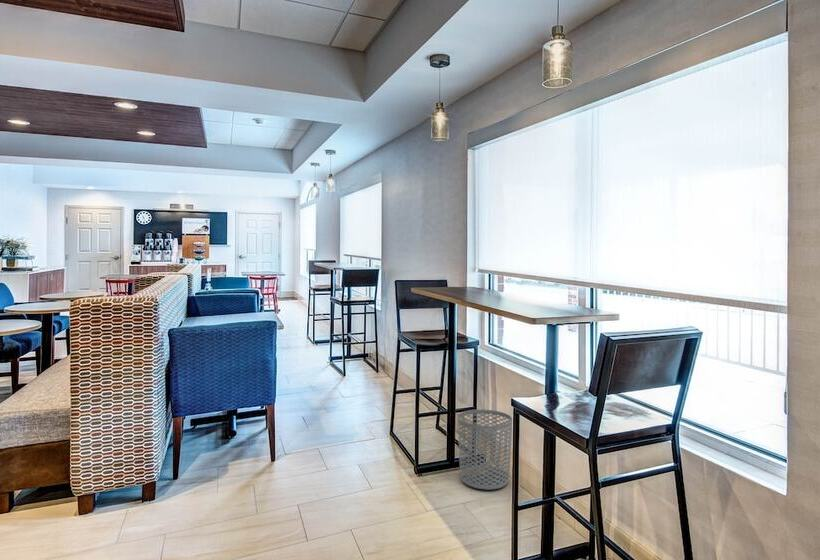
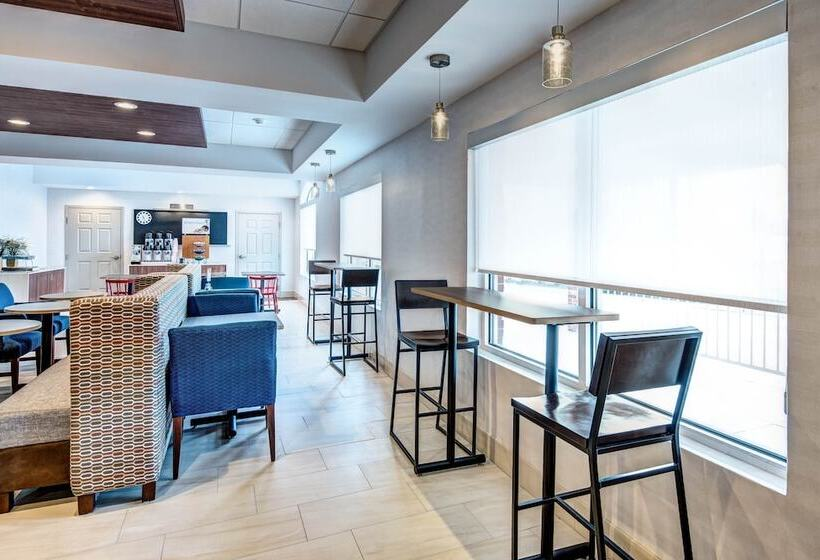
- waste bin [457,408,513,491]
